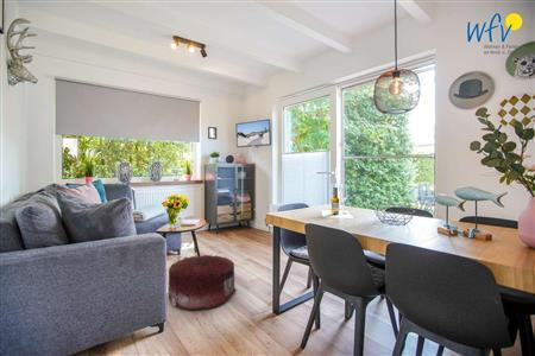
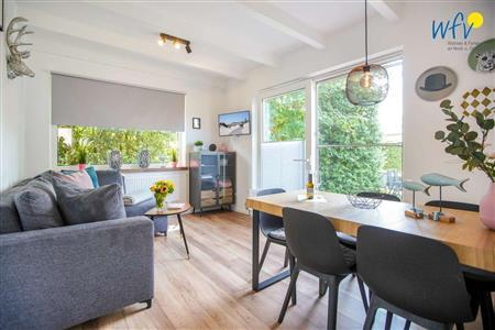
- pouf [168,254,238,311]
